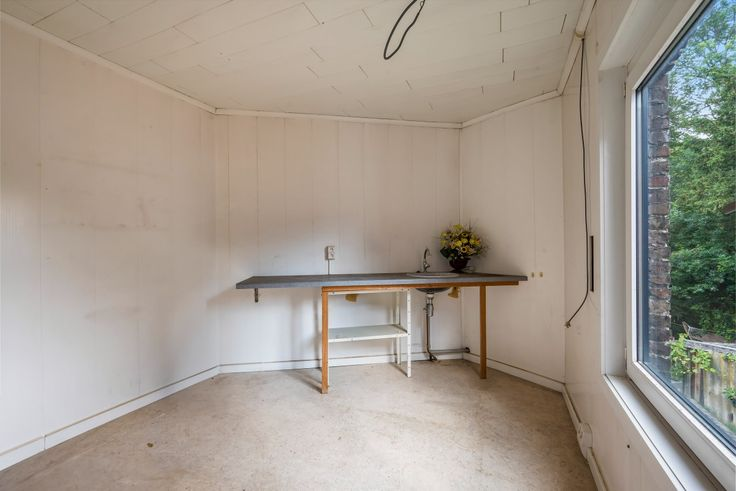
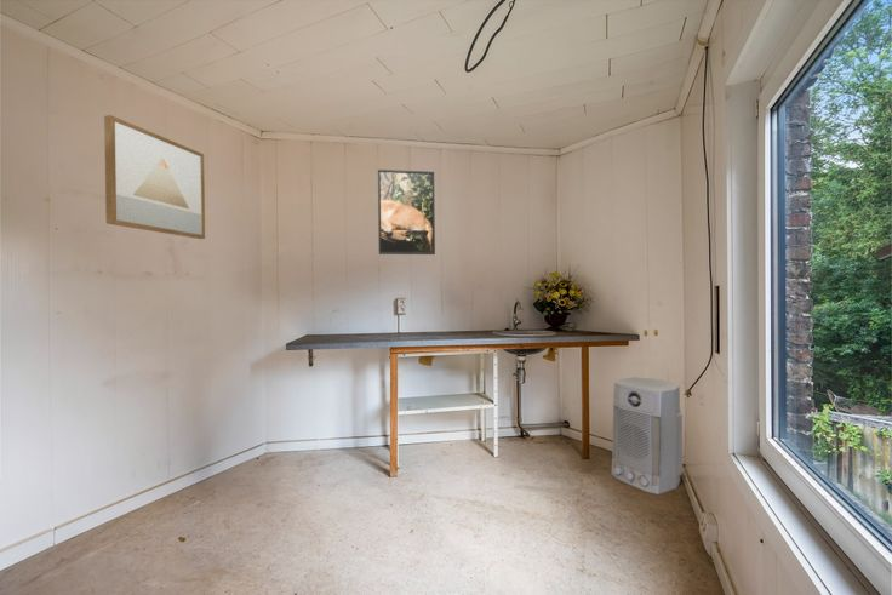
+ wall art [103,114,206,240]
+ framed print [377,168,436,256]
+ air purifier [610,377,684,496]
